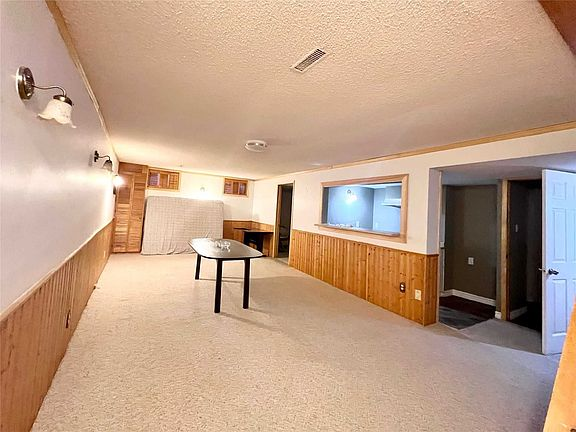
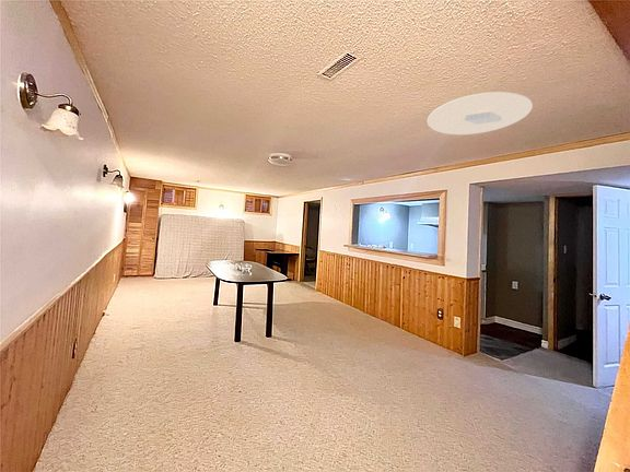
+ ceiling light [427,91,534,135]
